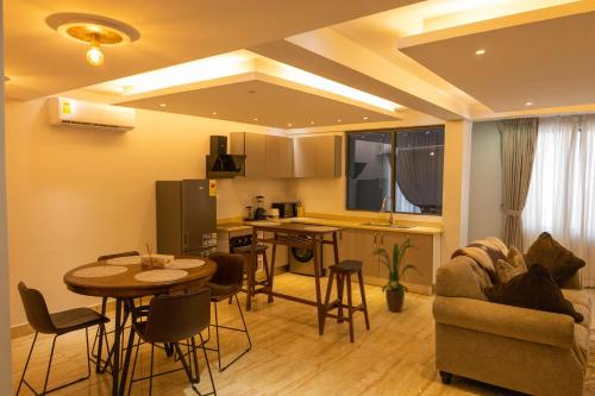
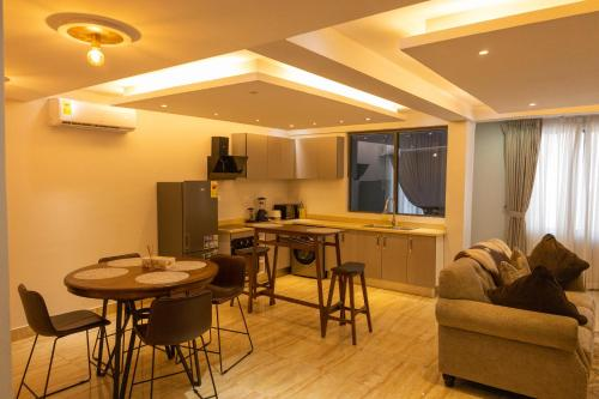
- house plant [365,239,422,313]
